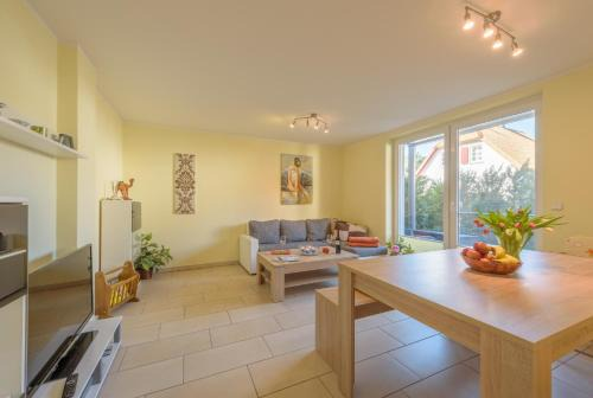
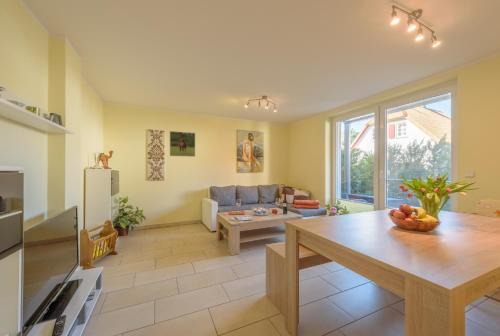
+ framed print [169,130,196,158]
